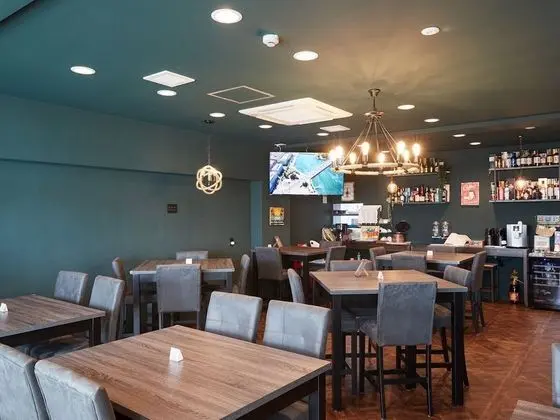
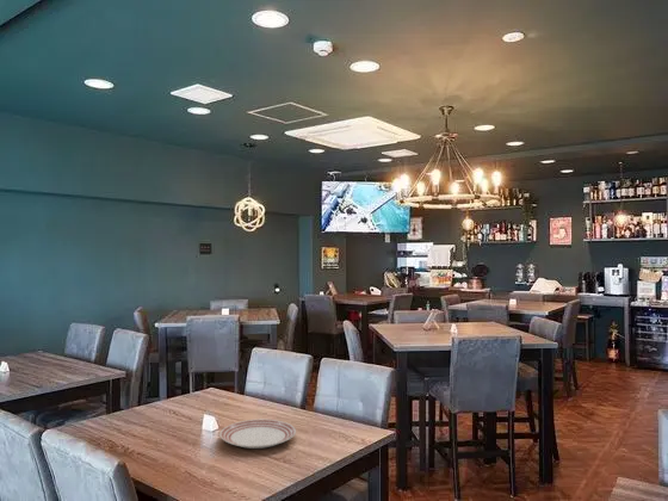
+ dinner plate [218,419,297,450]
